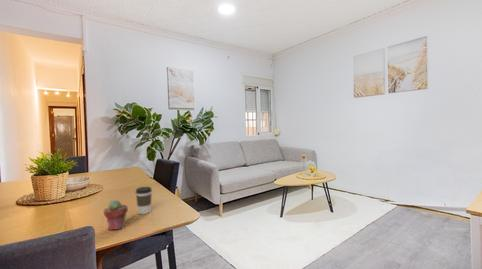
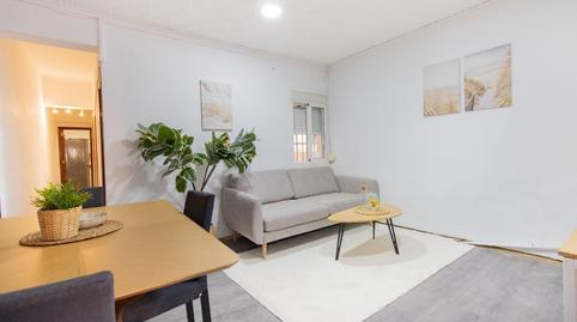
- potted succulent [103,199,129,231]
- coffee cup [135,186,153,215]
